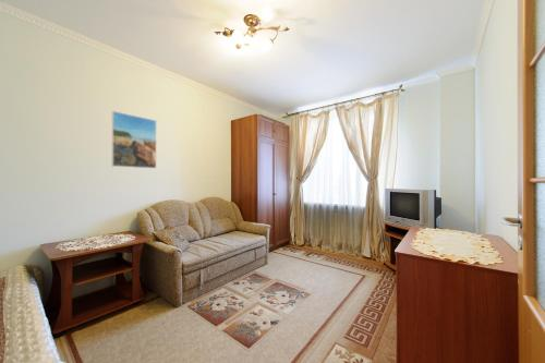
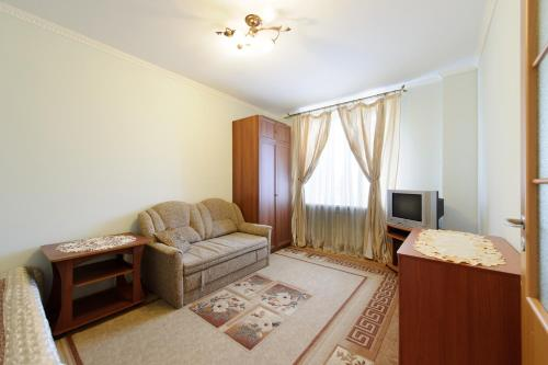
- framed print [111,110,157,169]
